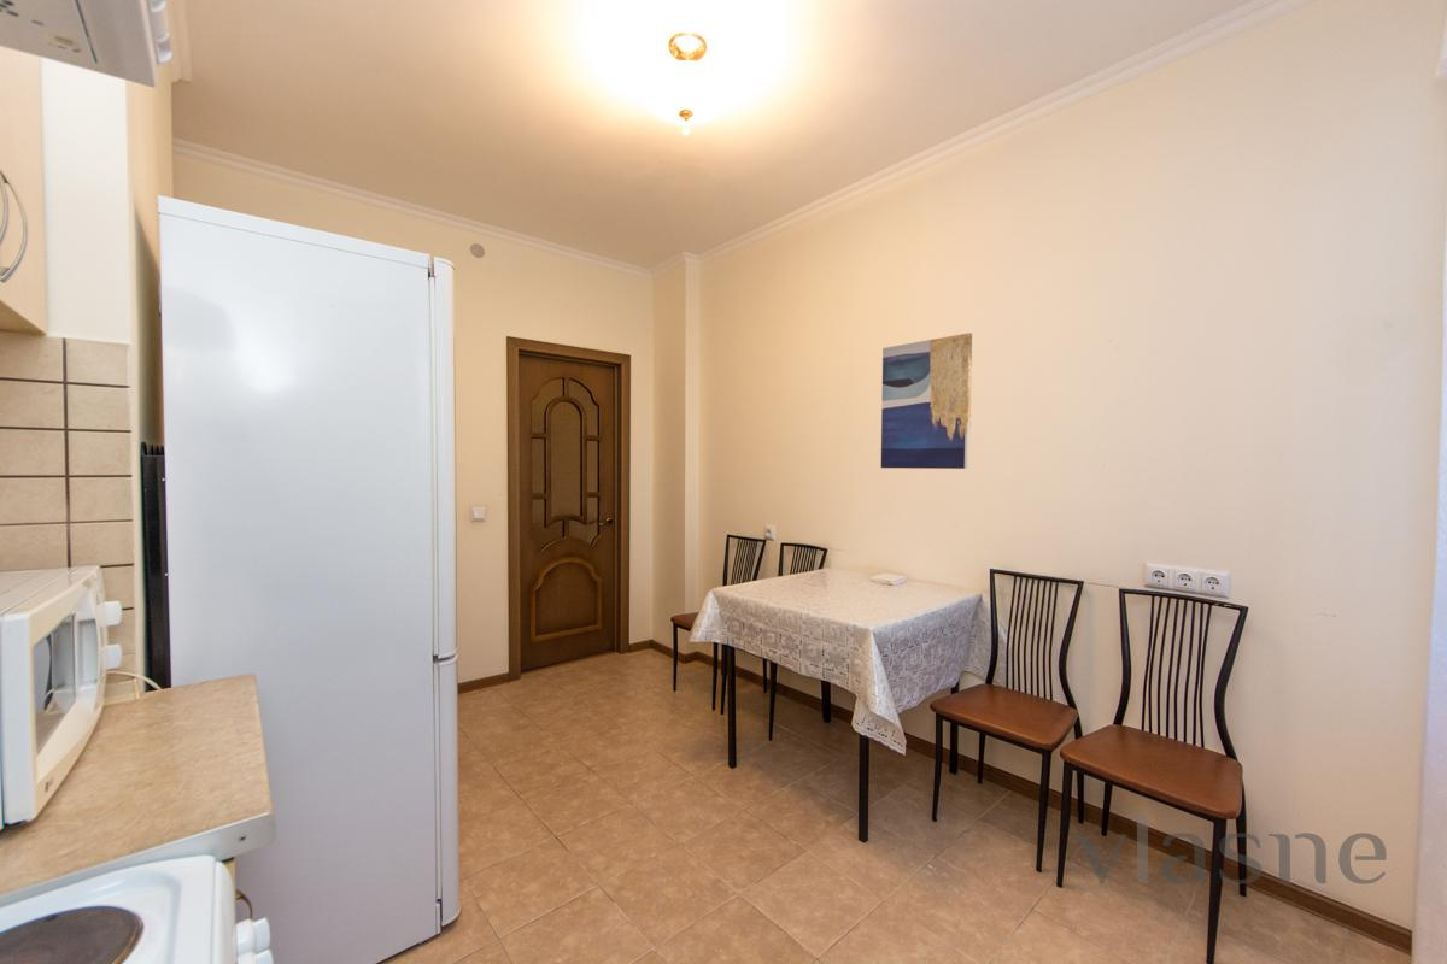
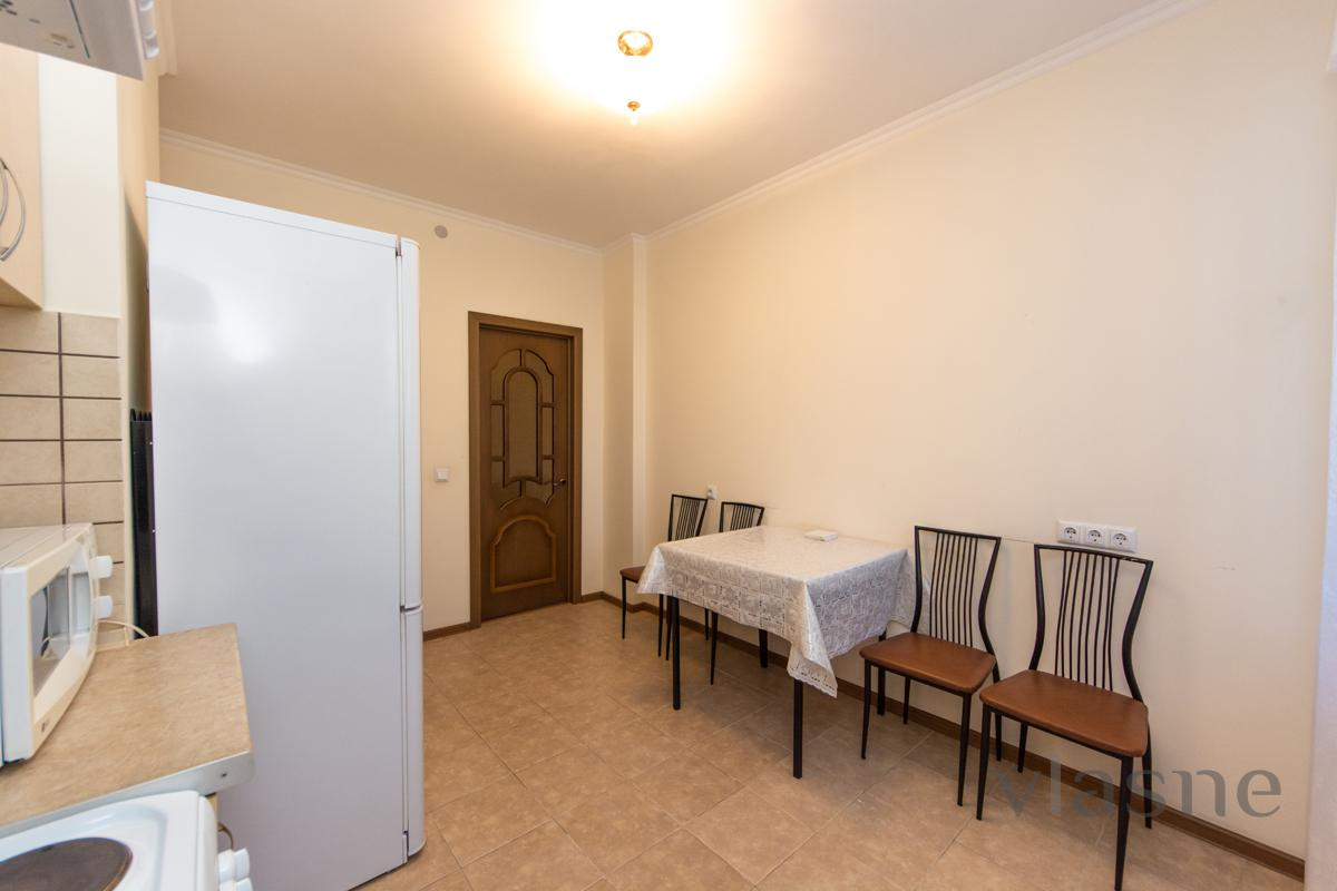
- wall art [880,331,973,470]
